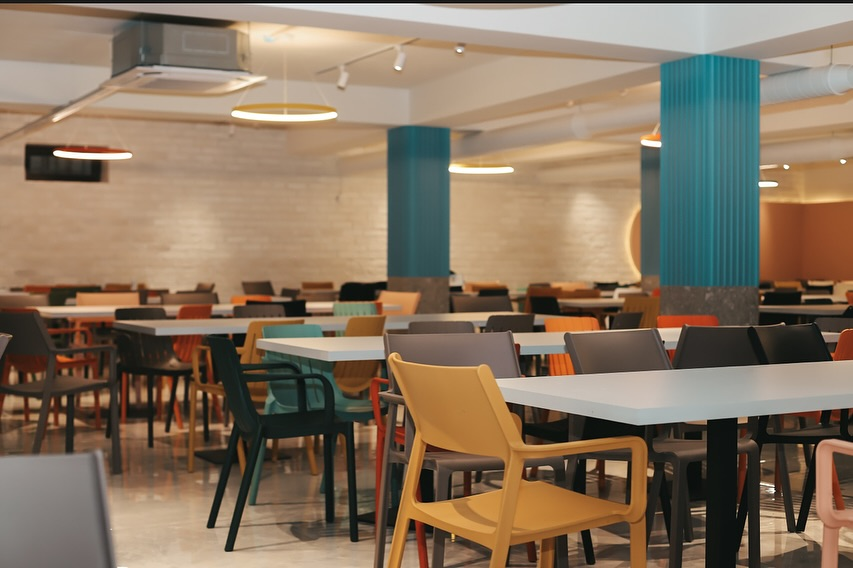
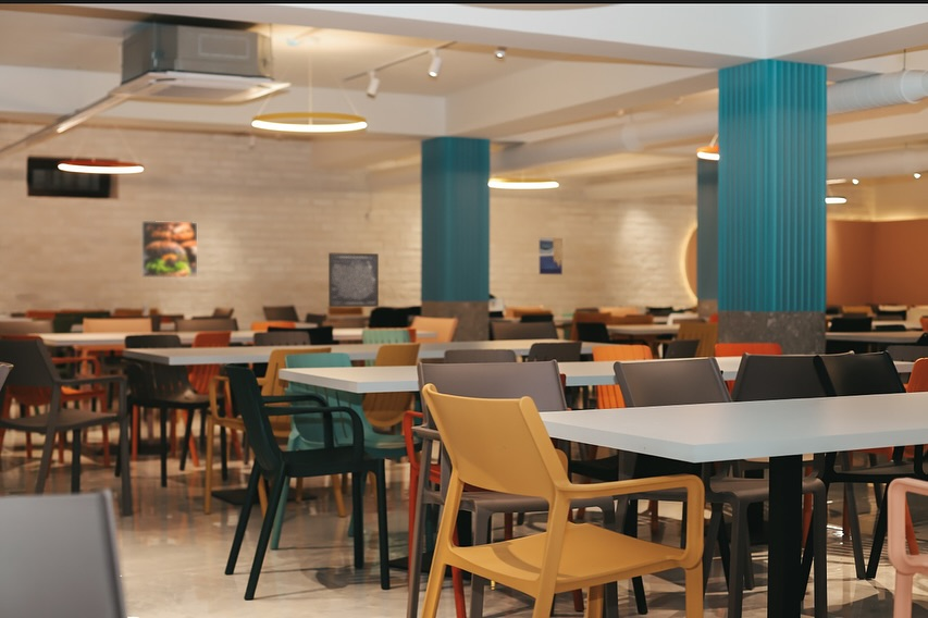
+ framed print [140,220,198,279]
+ wall art [327,251,380,308]
+ wall art [539,236,564,275]
